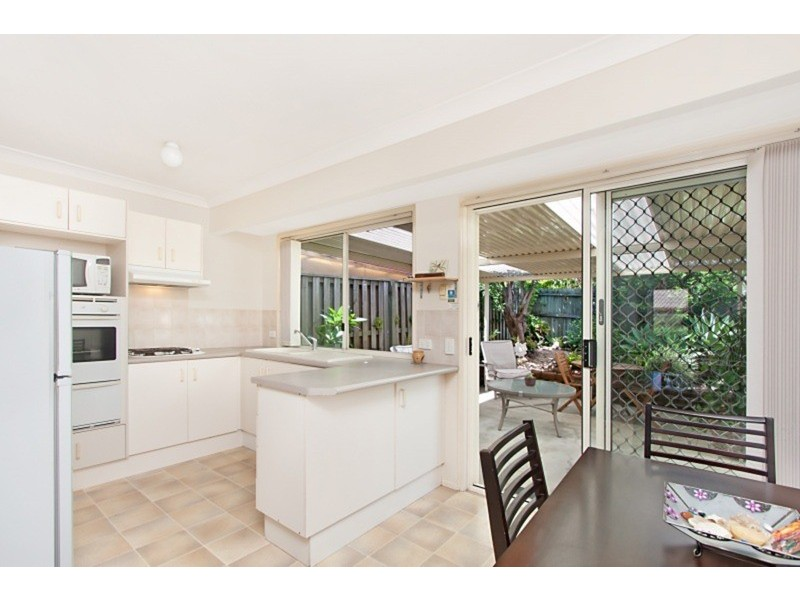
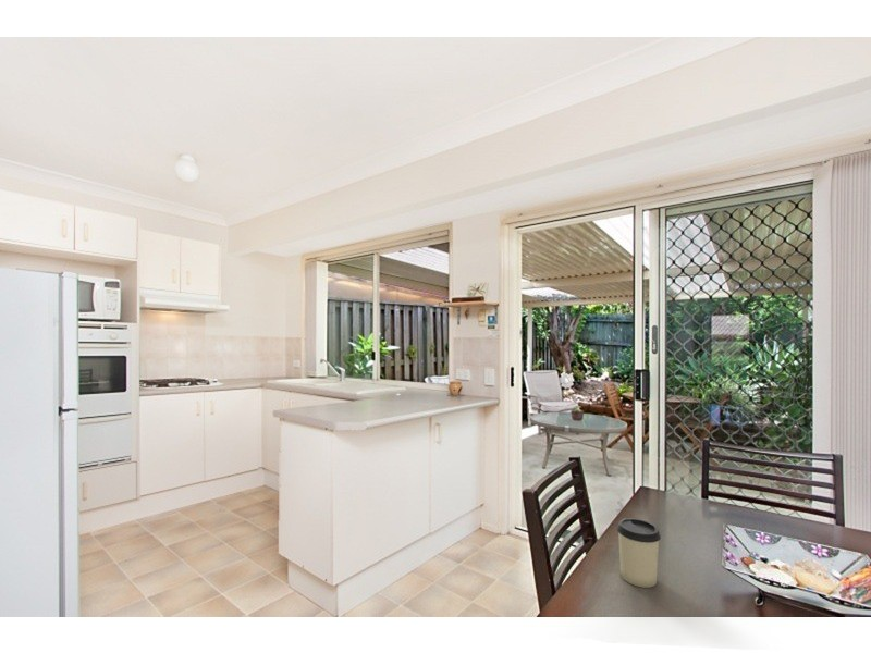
+ cup [616,517,662,589]
